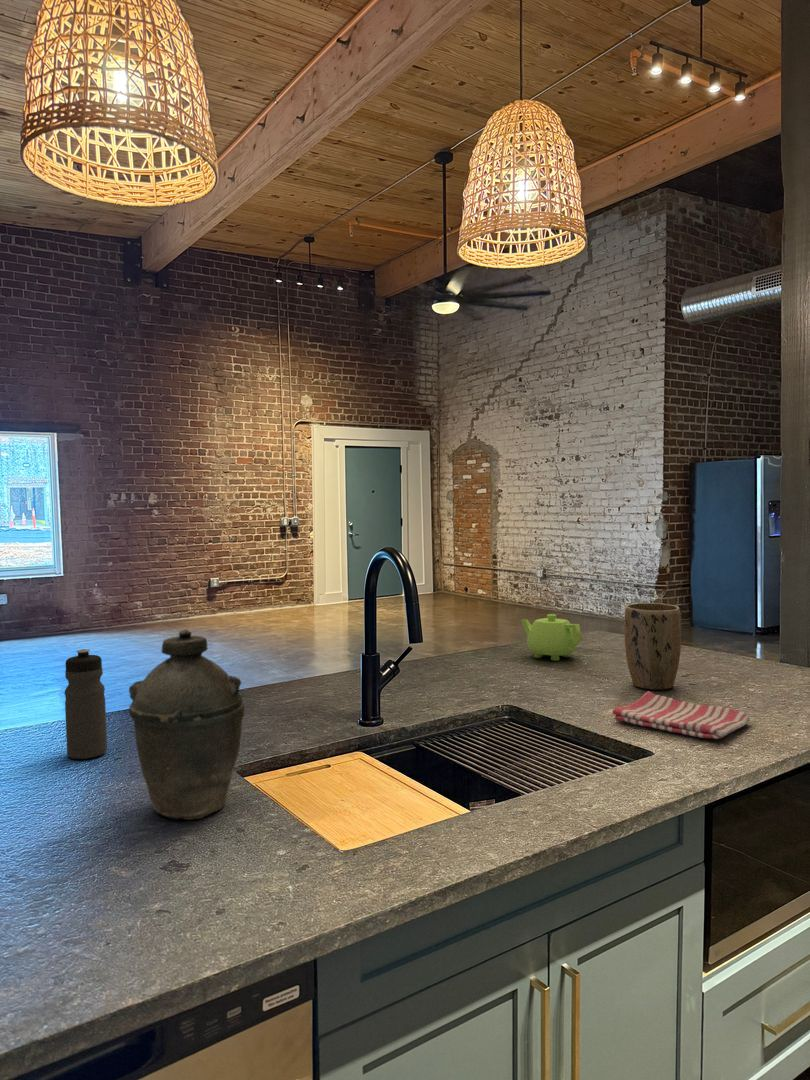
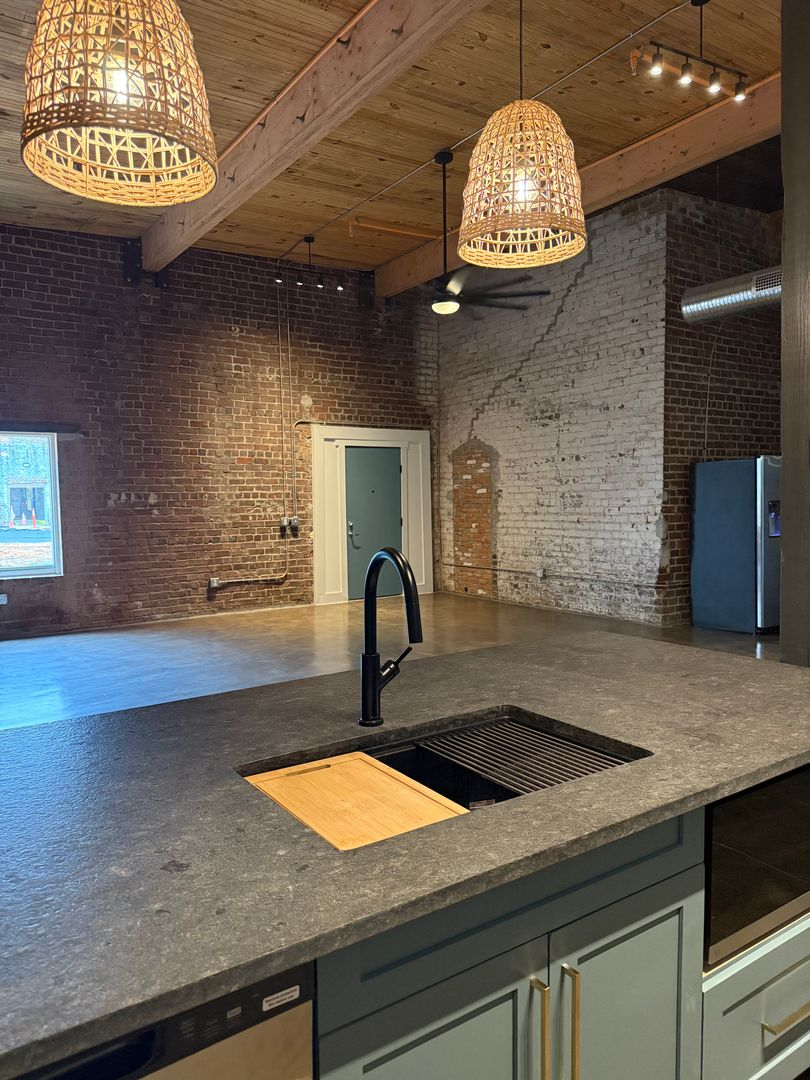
- teapot [520,613,583,662]
- water bottle [64,648,108,760]
- dish towel [612,690,751,740]
- kettle [128,629,245,821]
- plant pot [624,602,682,691]
